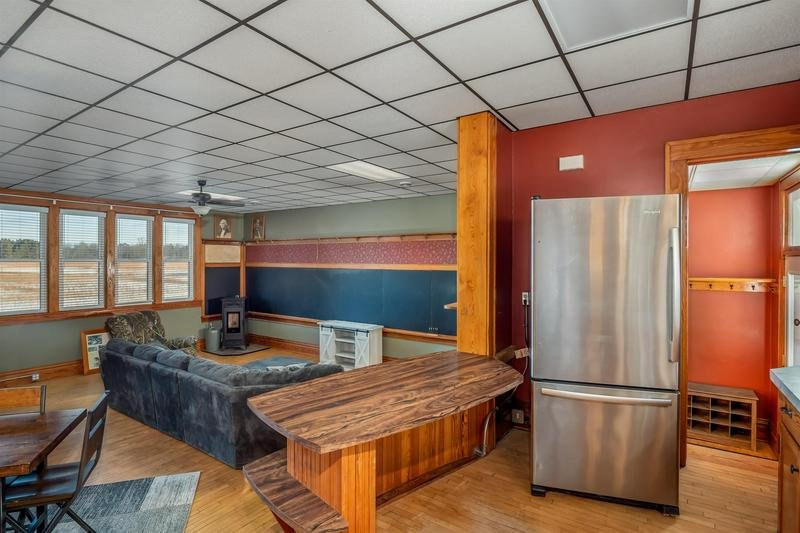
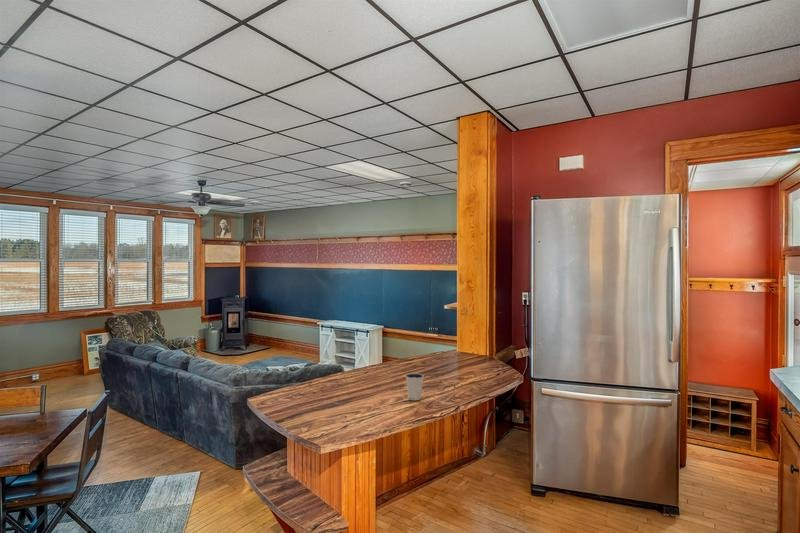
+ dixie cup [405,372,425,401]
